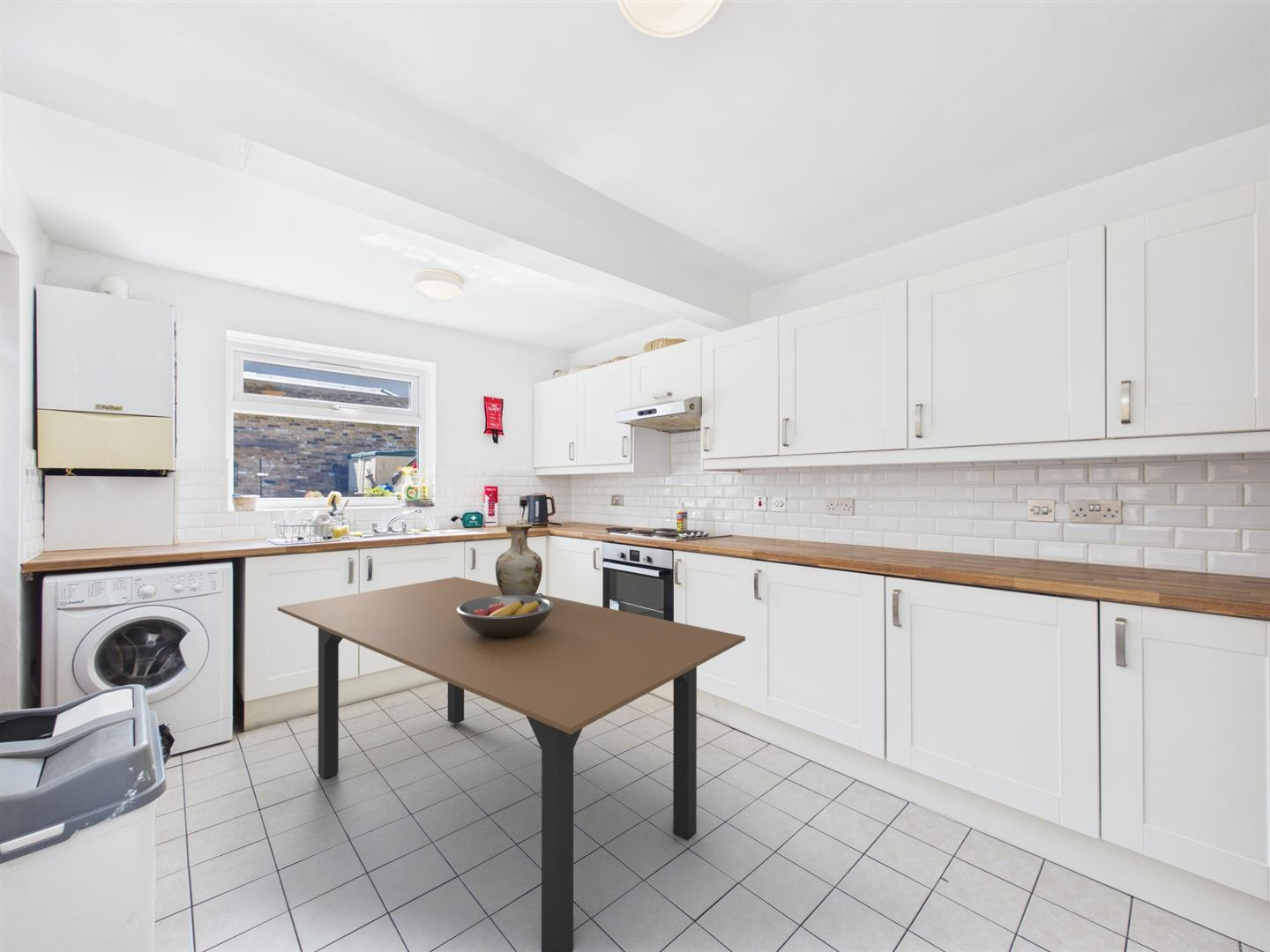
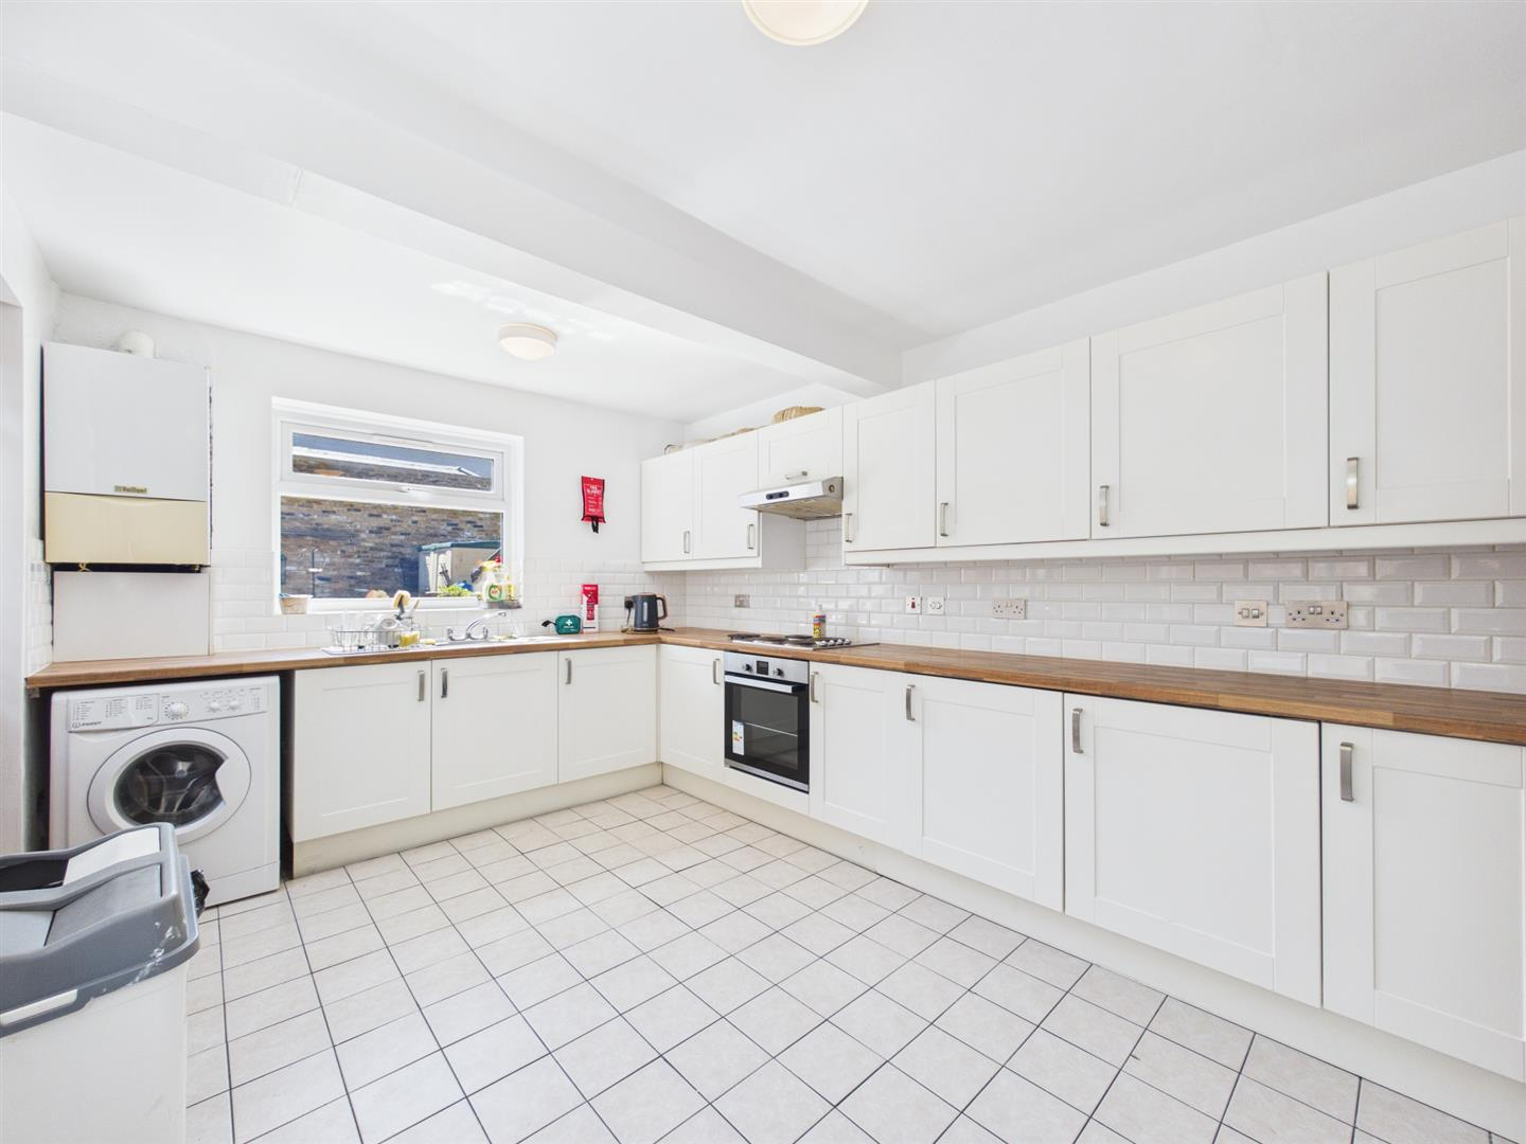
- vase [495,524,545,599]
- dining table [277,576,746,952]
- fruit bowl [457,595,554,637]
